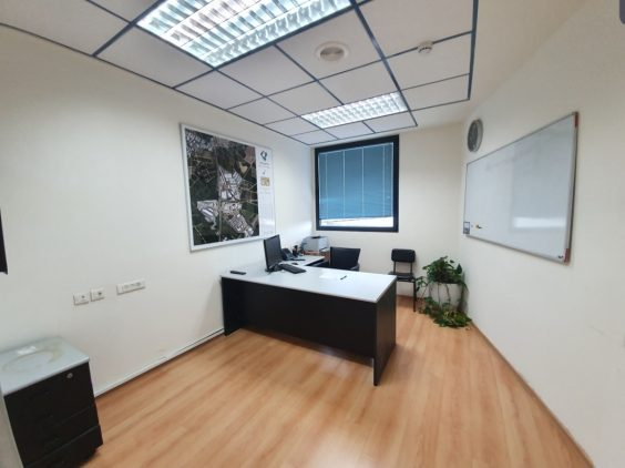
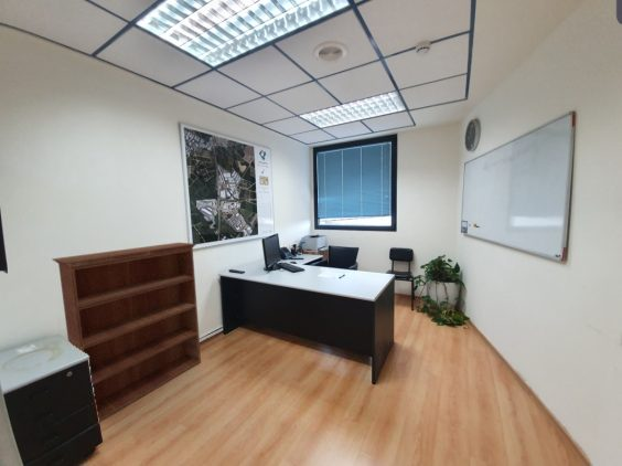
+ bookcase [51,242,202,423]
